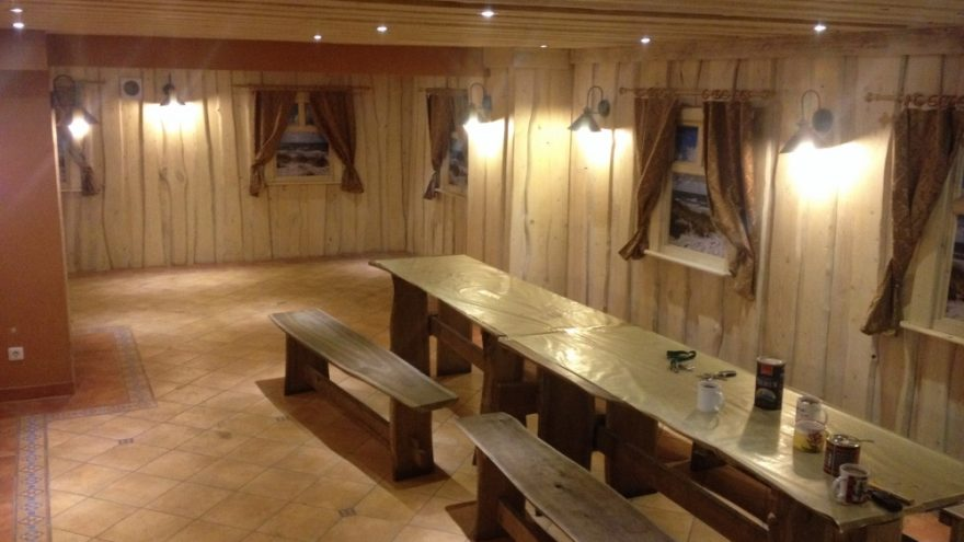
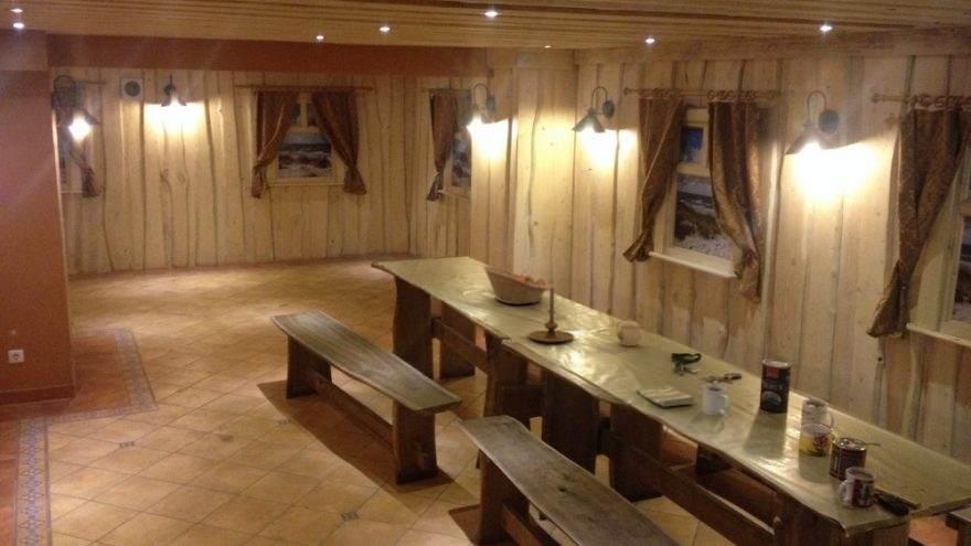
+ teapot [616,318,643,347]
+ candle holder [527,286,575,343]
+ dish towel [634,384,696,407]
+ fruit basket [482,265,549,306]
